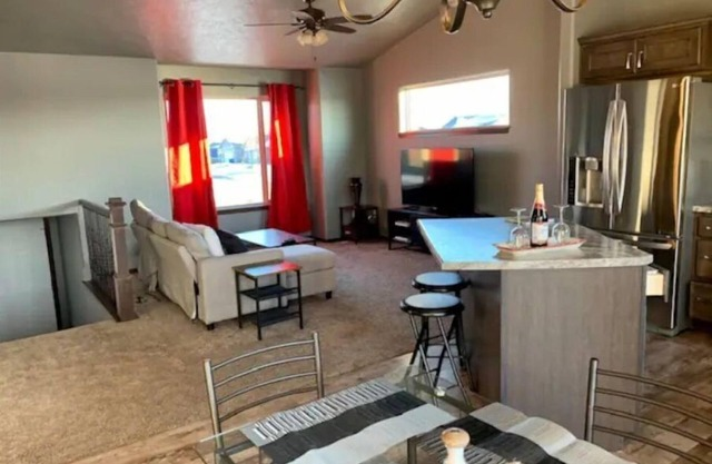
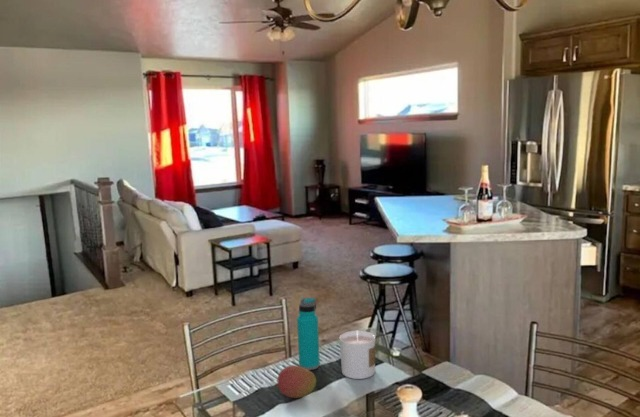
+ fruit [274,364,317,399]
+ candle [339,330,376,380]
+ water bottle [296,297,321,371]
